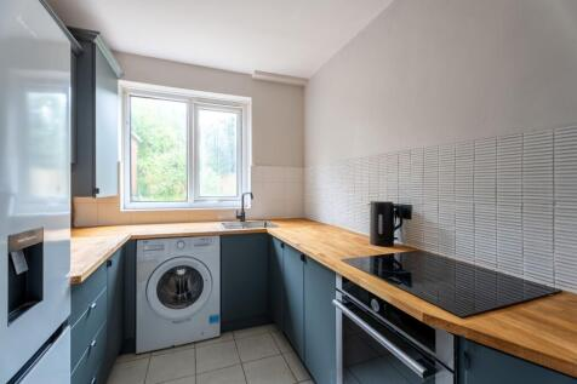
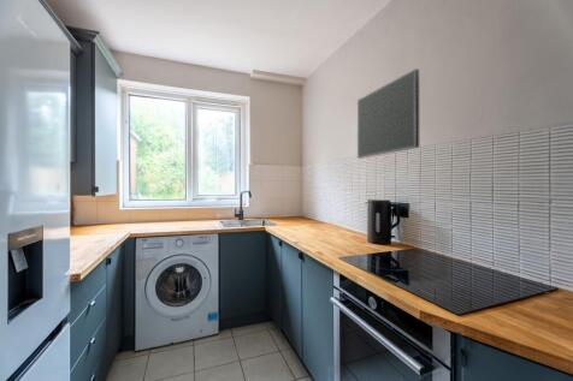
+ wall art [356,67,420,160]
